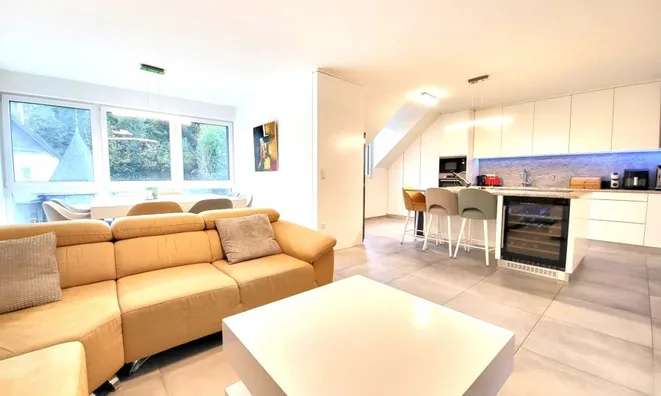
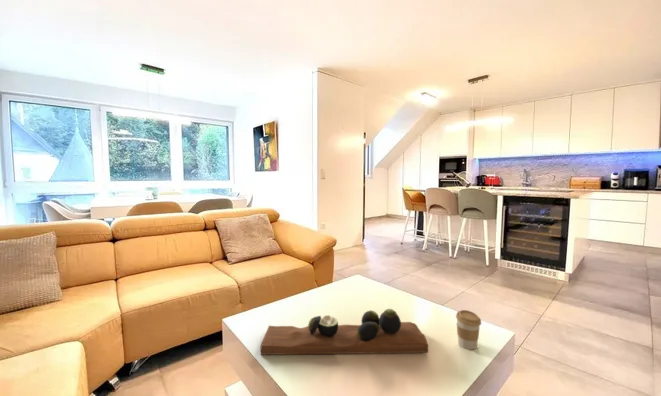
+ decorative tray [260,308,429,356]
+ coffee cup [455,309,482,350]
